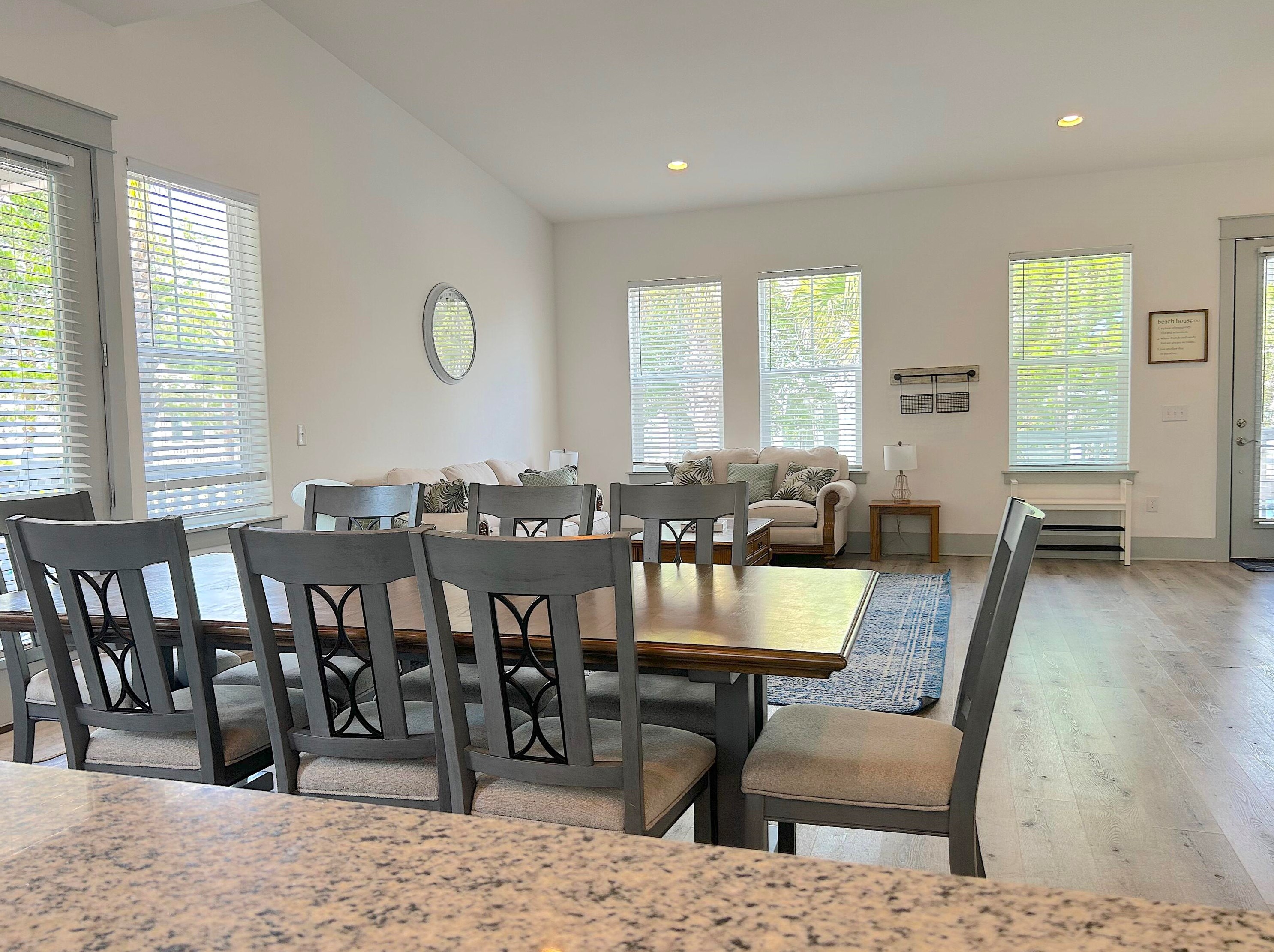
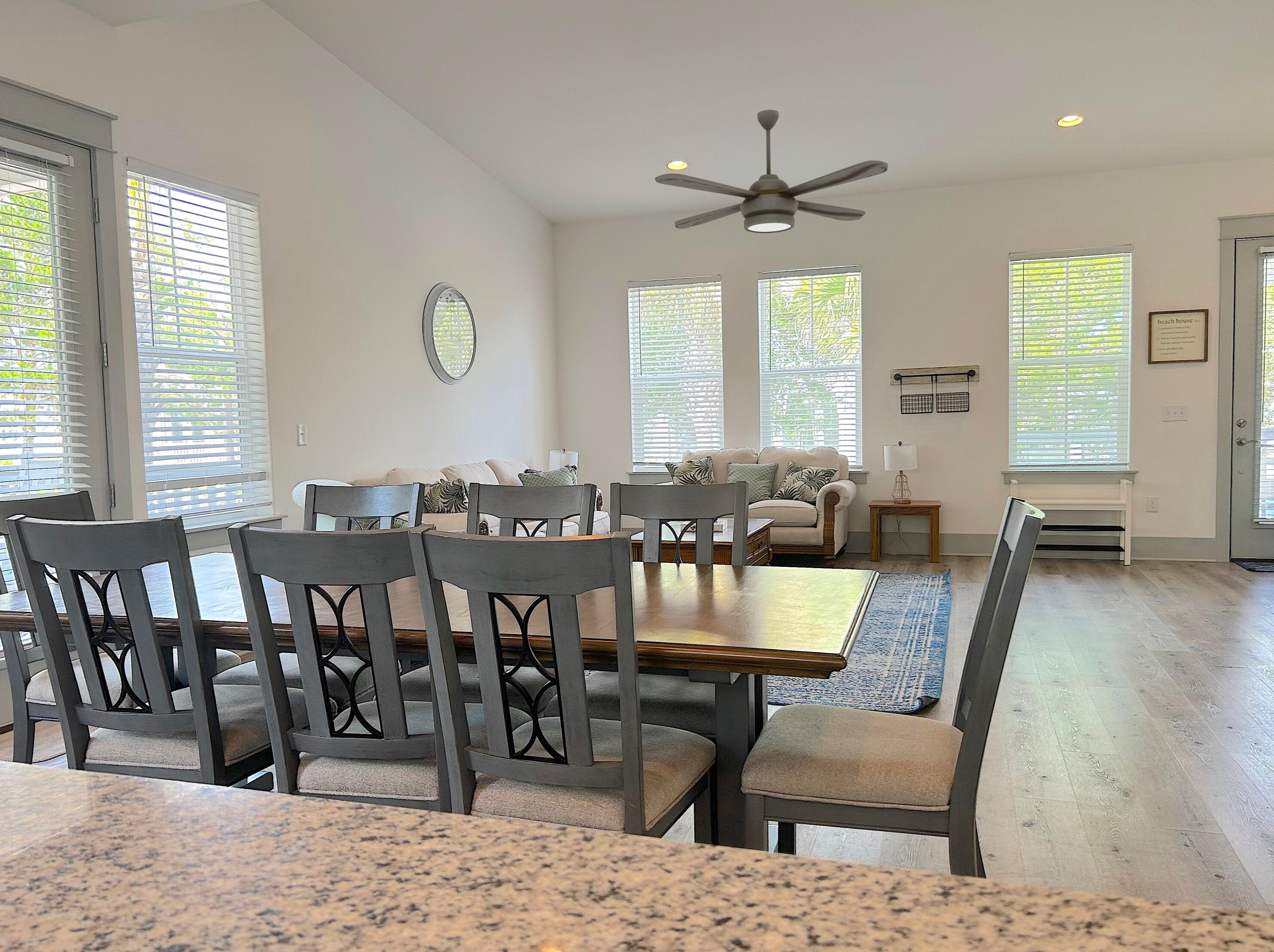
+ ceiling fan [655,109,889,234]
